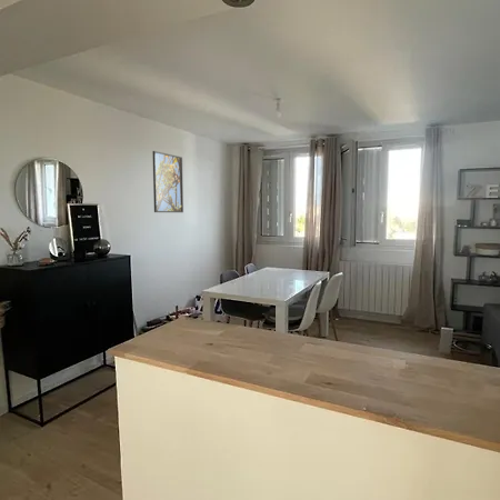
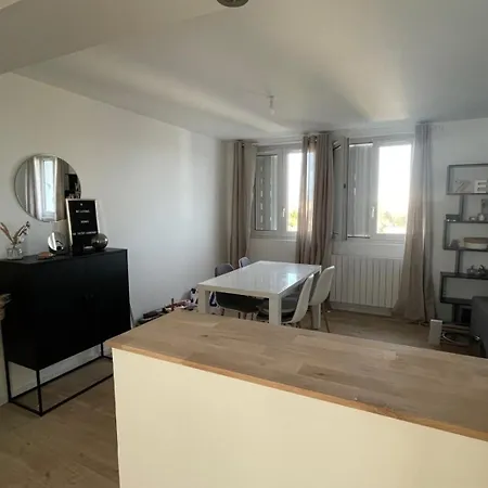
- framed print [151,150,184,213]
